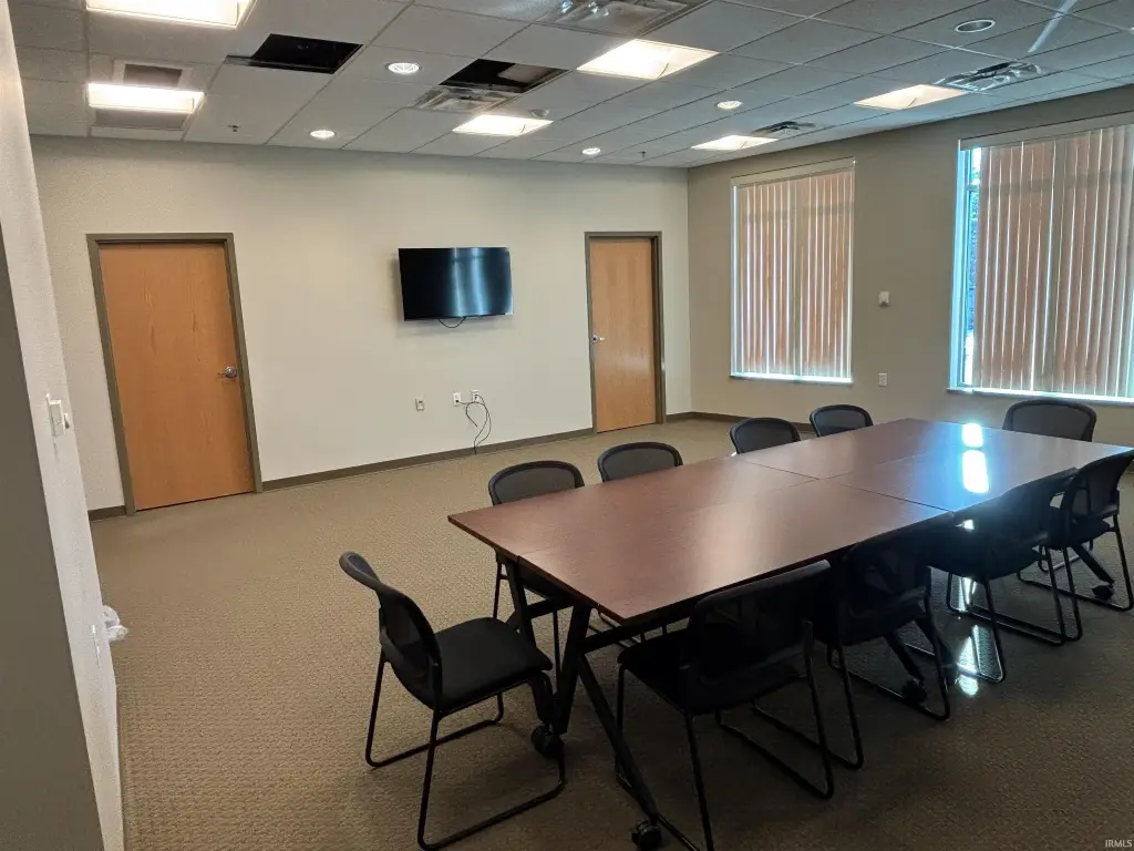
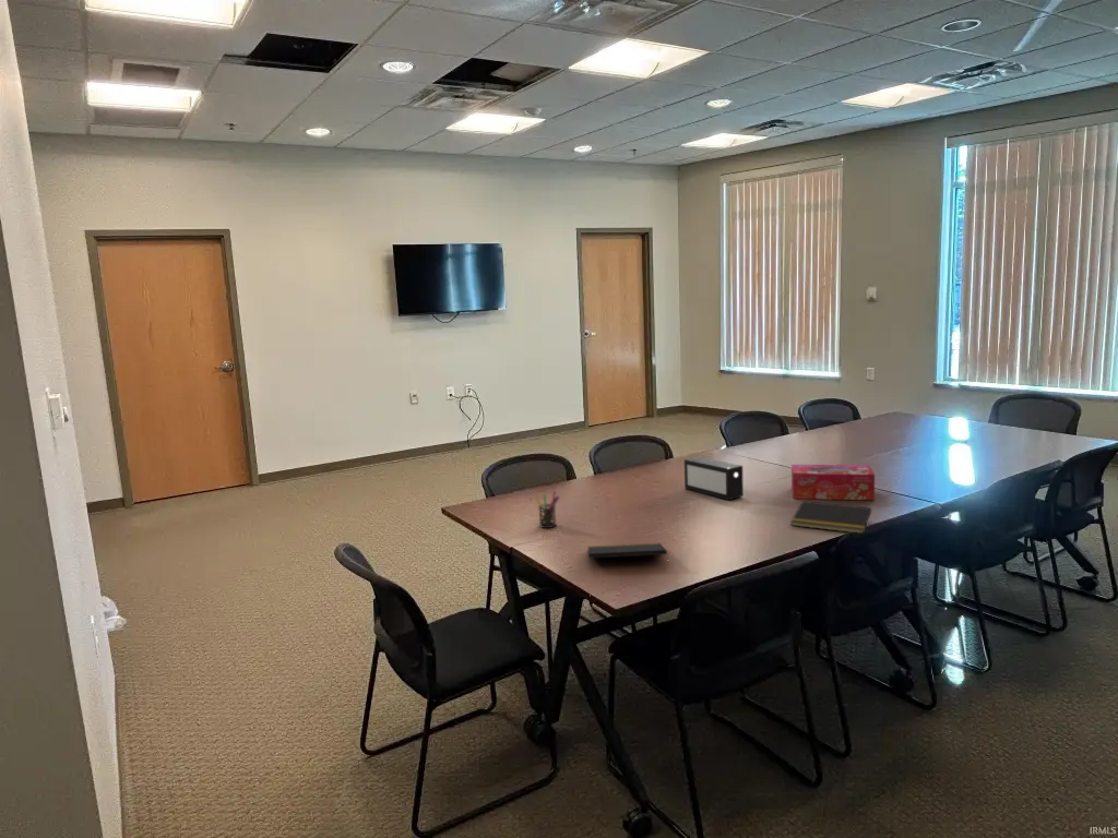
+ tissue box [790,464,876,501]
+ notepad [586,542,670,565]
+ pen holder [533,490,560,529]
+ notepad [790,500,872,535]
+ speaker [683,456,745,501]
